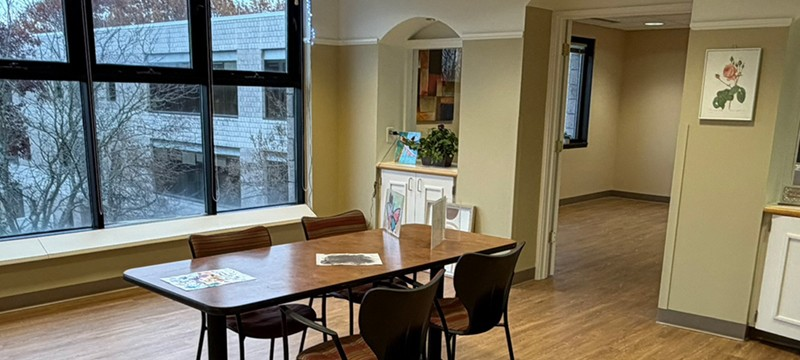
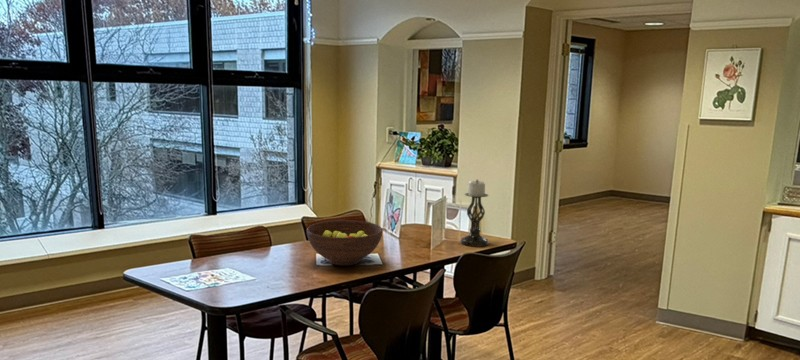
+ candle holder [460,179,490,248]
+ fruit bowl [306,219,383,267]
